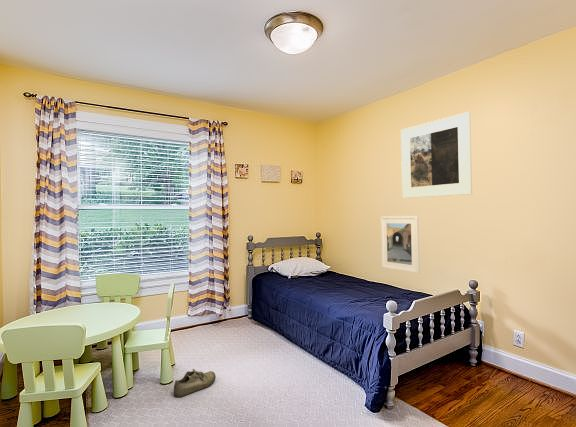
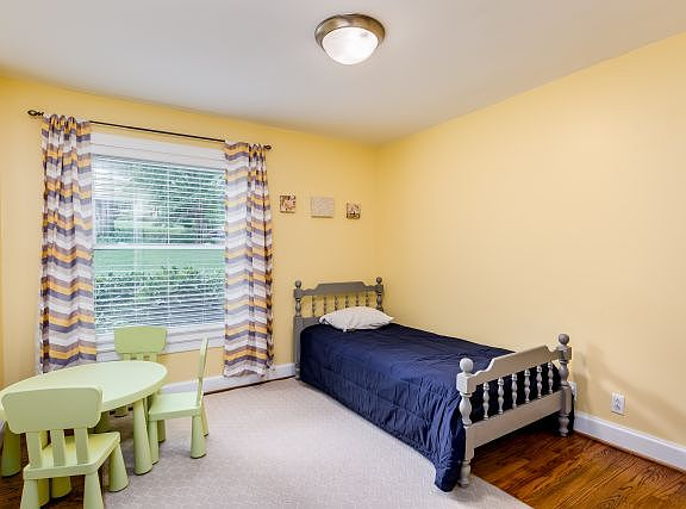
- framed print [400,111,473,199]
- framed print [380,215,421,274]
- shoe [173,368,217,398]
